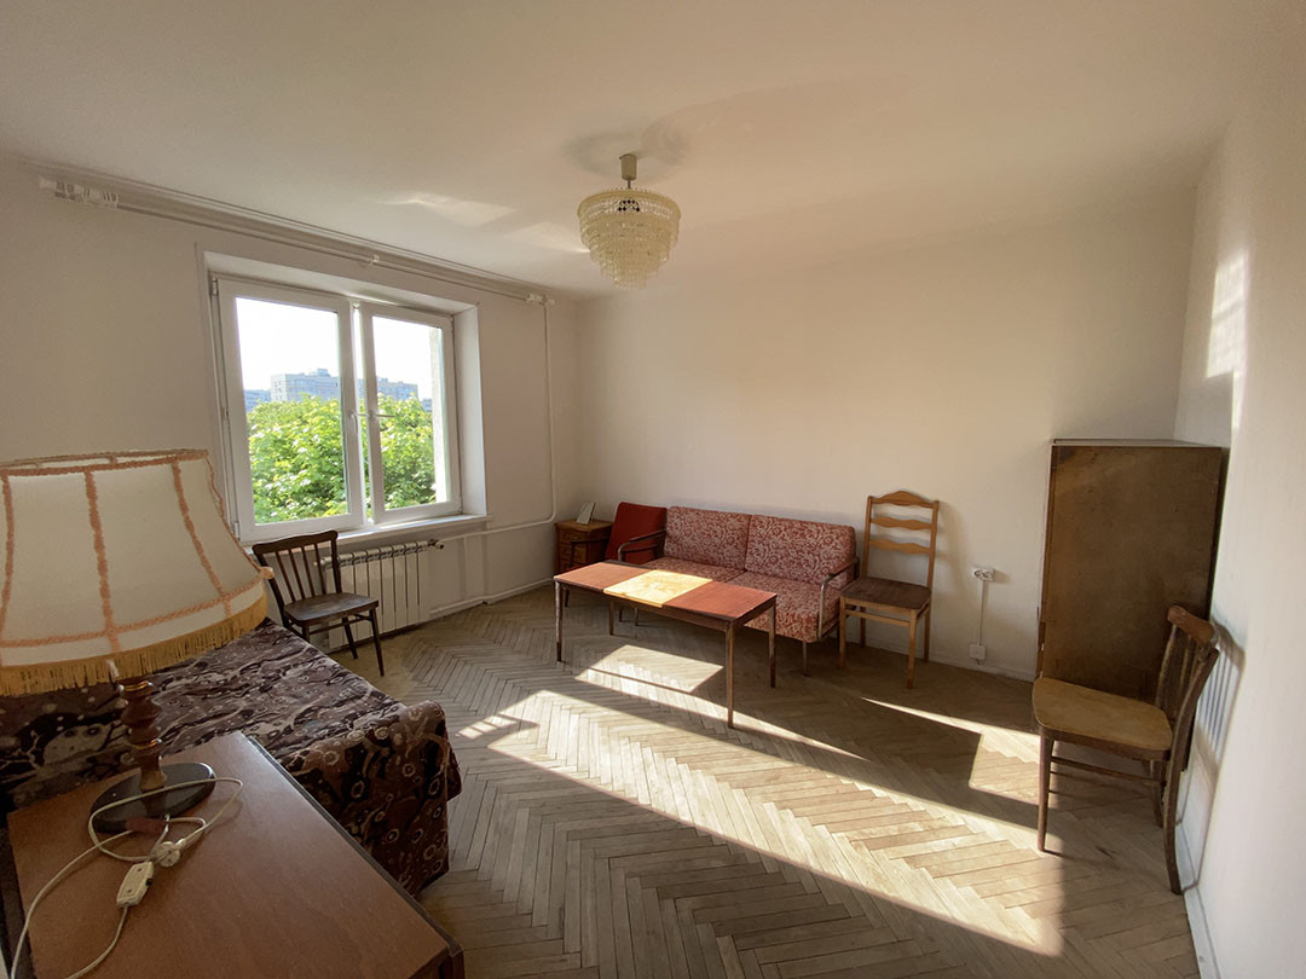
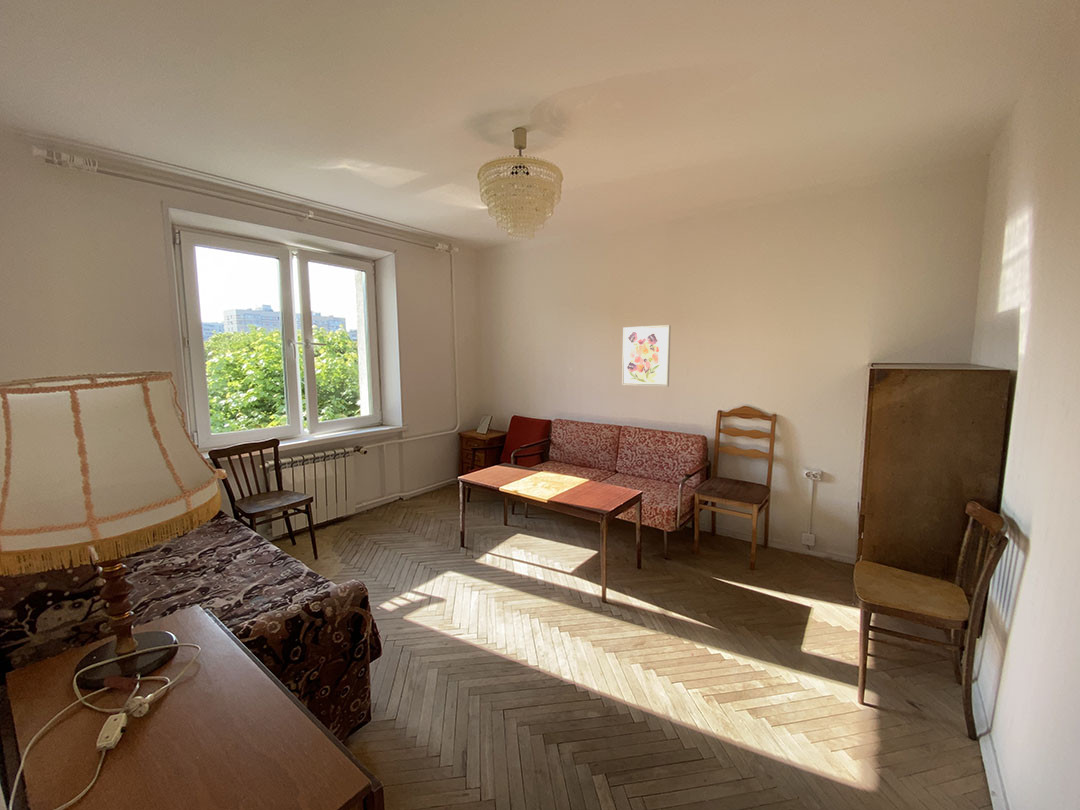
+ wall art [621,324,672,388]
